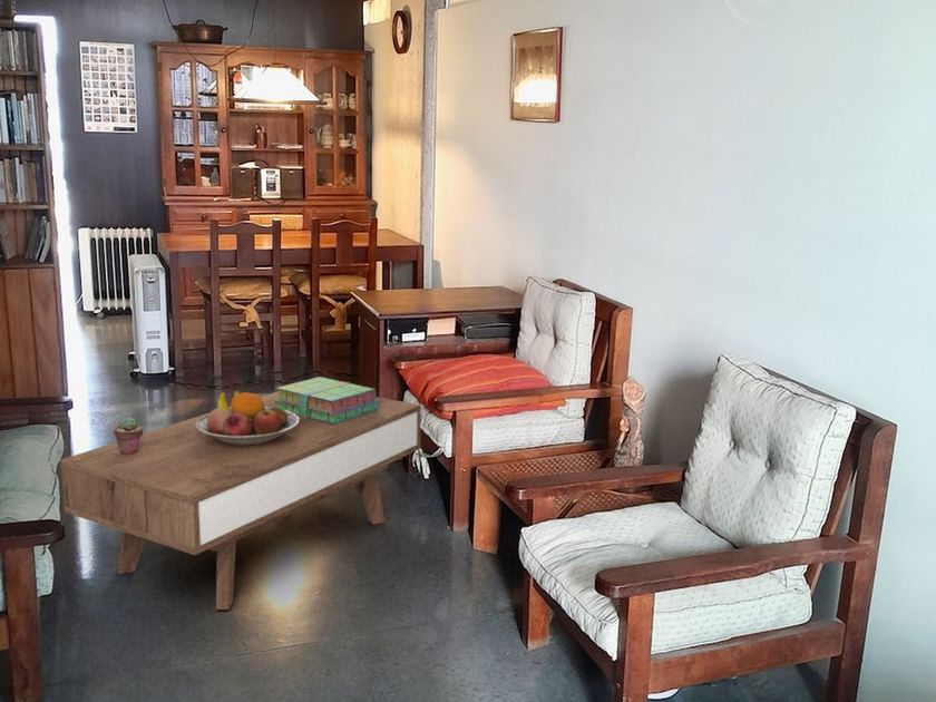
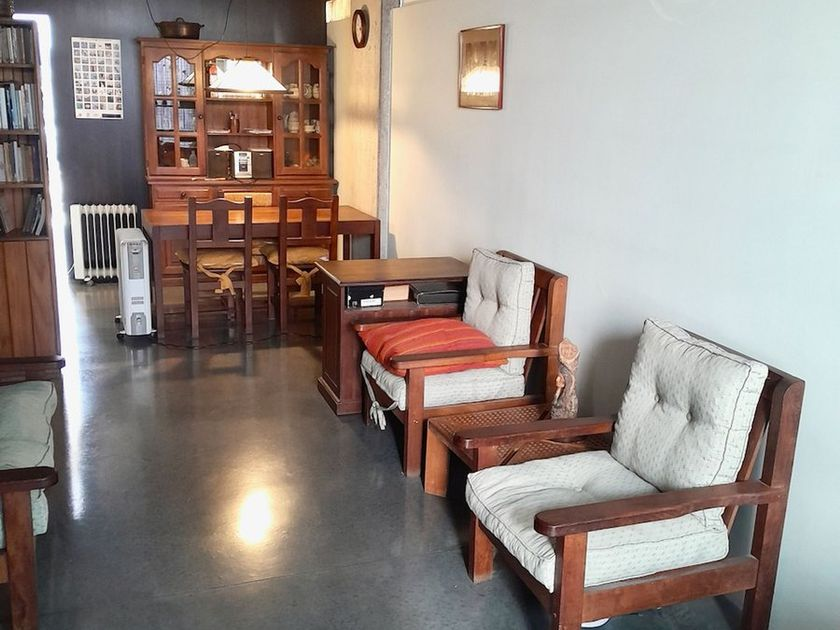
- stack of books [273,376,379,425]
- coffee table [59,390,422,611]
- fruit bowl [196,390,299,446]
- potted succulent [113,416,144,455]
